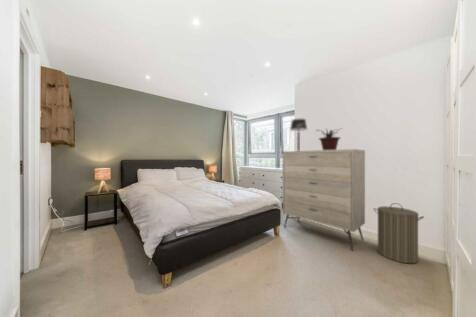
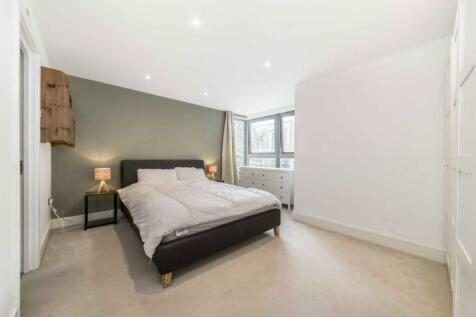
- table lamp [289,118,308,151]
- laundry hamper [373,202,425,265]
- dresser [282,148,366,251]
- potted plant [314,127,343,150]
